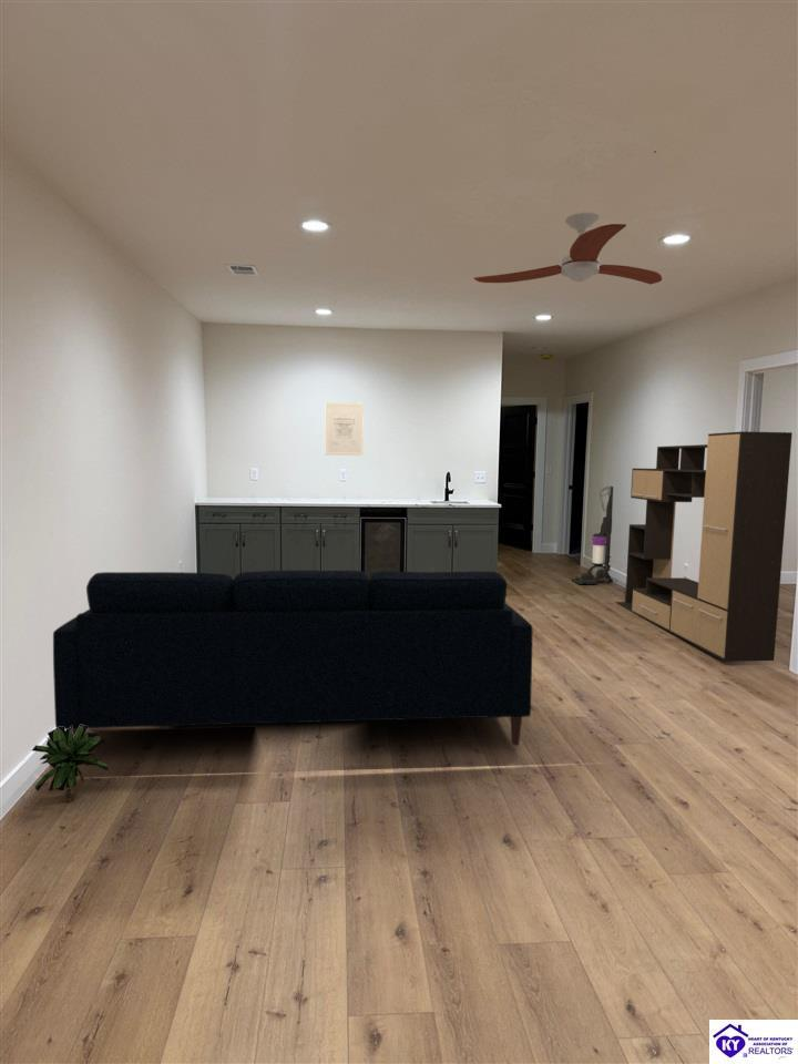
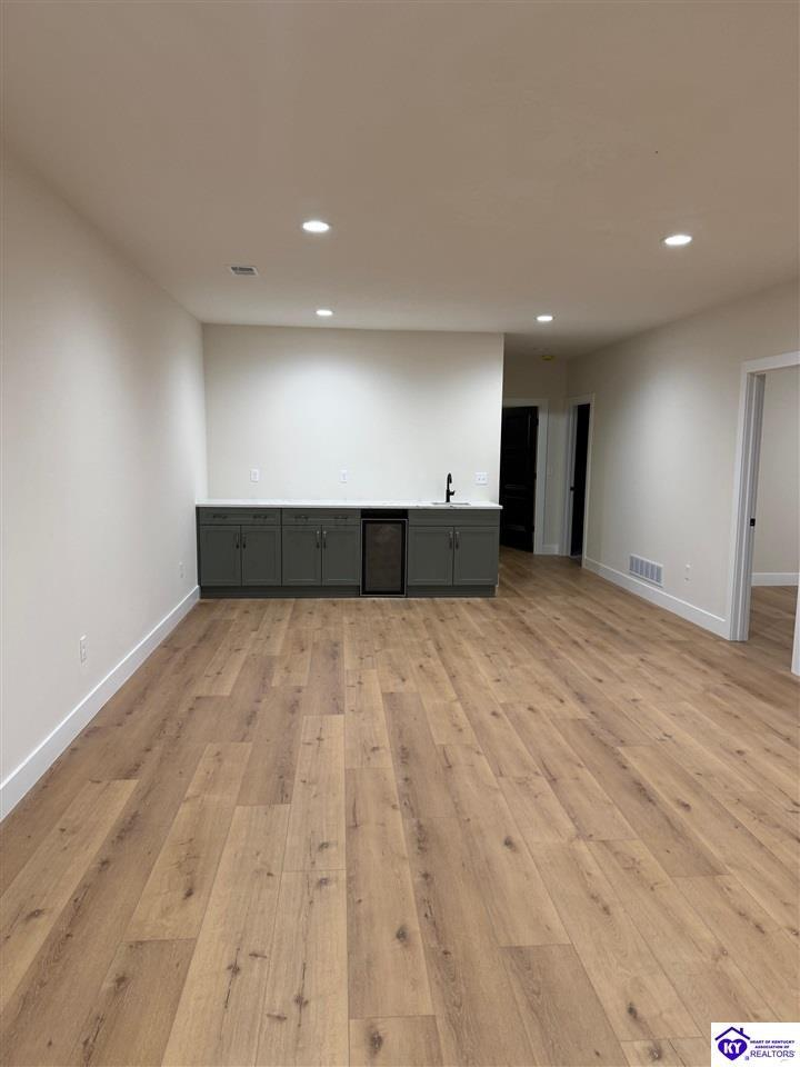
- vacuum cleaner [571,485,614,585]
- wall art [325,401,365,457]
- media console [614,430,794,663]
- ceiling fan [473,212,663,285]
- decorative plant [31,725,109,802]
- sofa [52,570,533,747]
